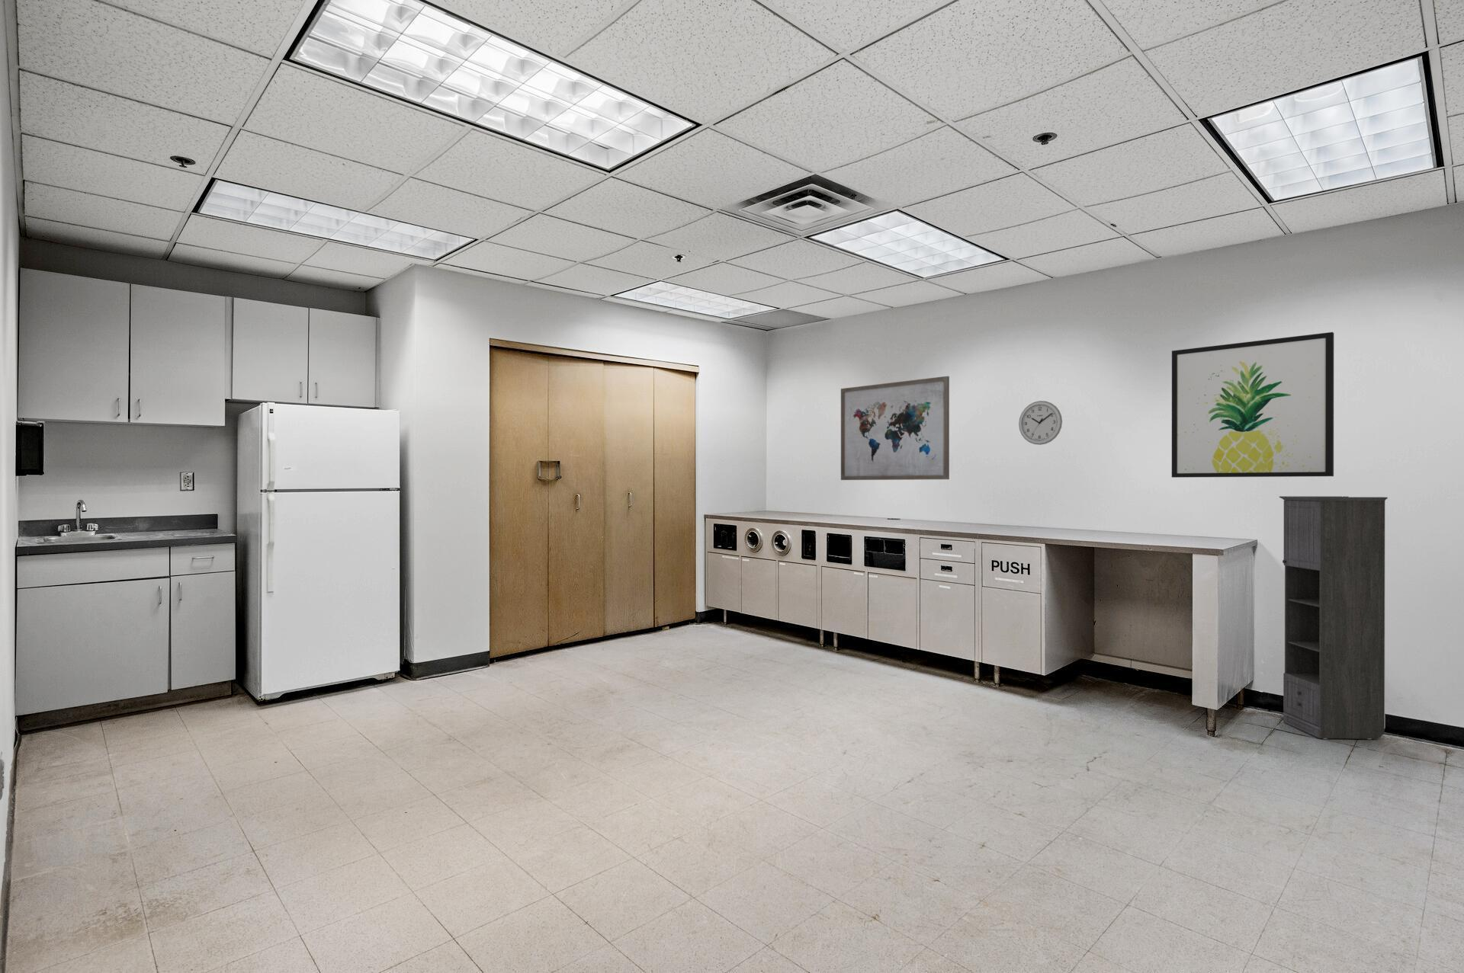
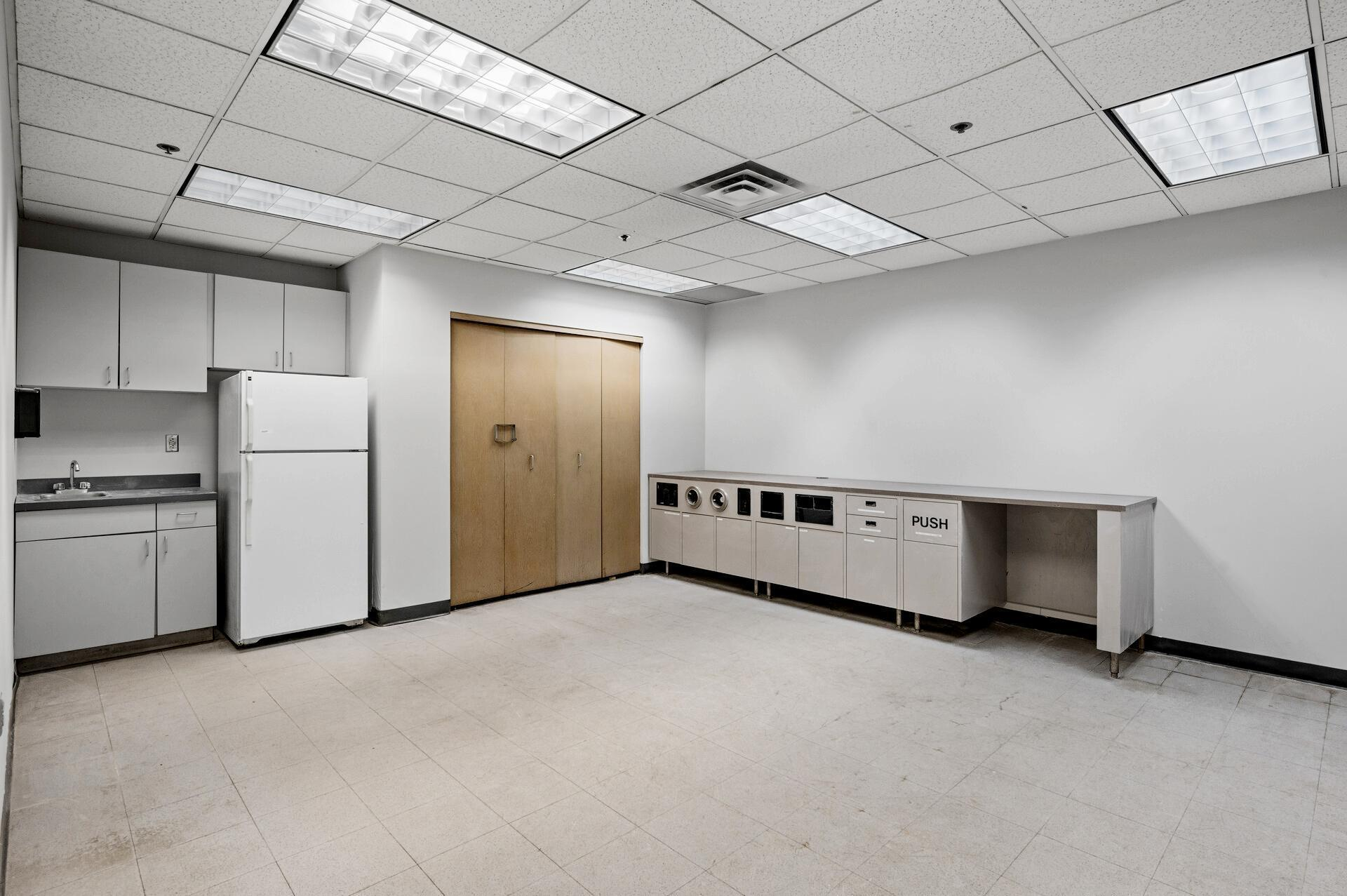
- wall art [840,376,950,481]
- wall art [1172,331,1335,479]
- wall clock [1018,400,1063,445]
- storage cabinet [1279,495,1389,740]
